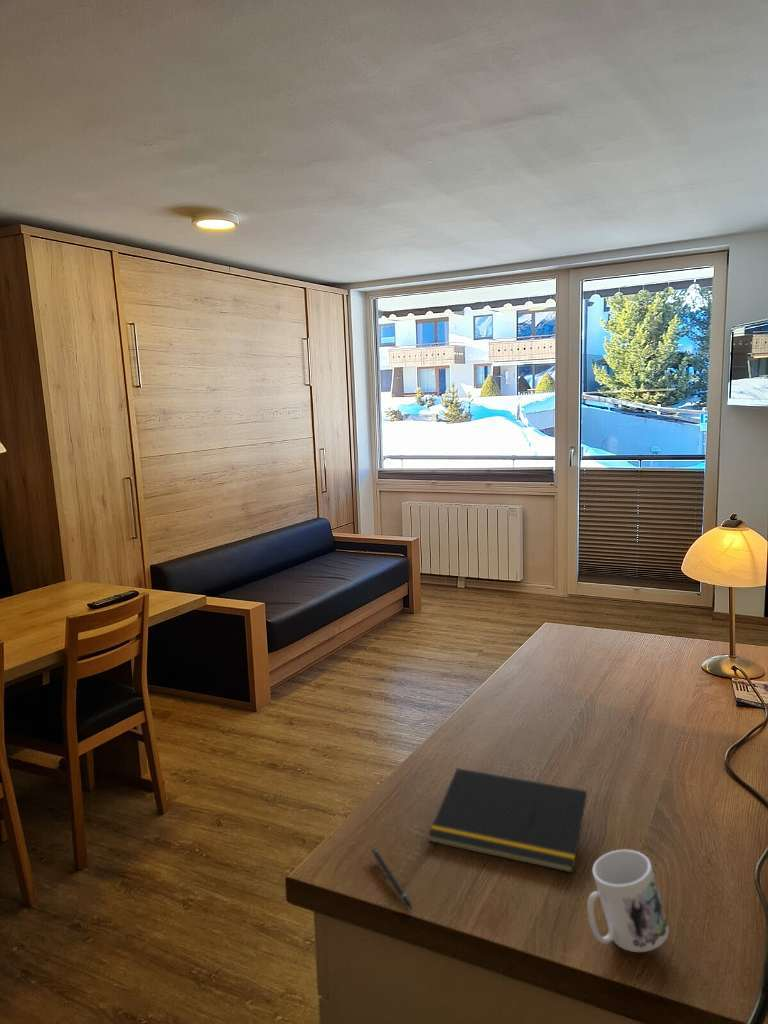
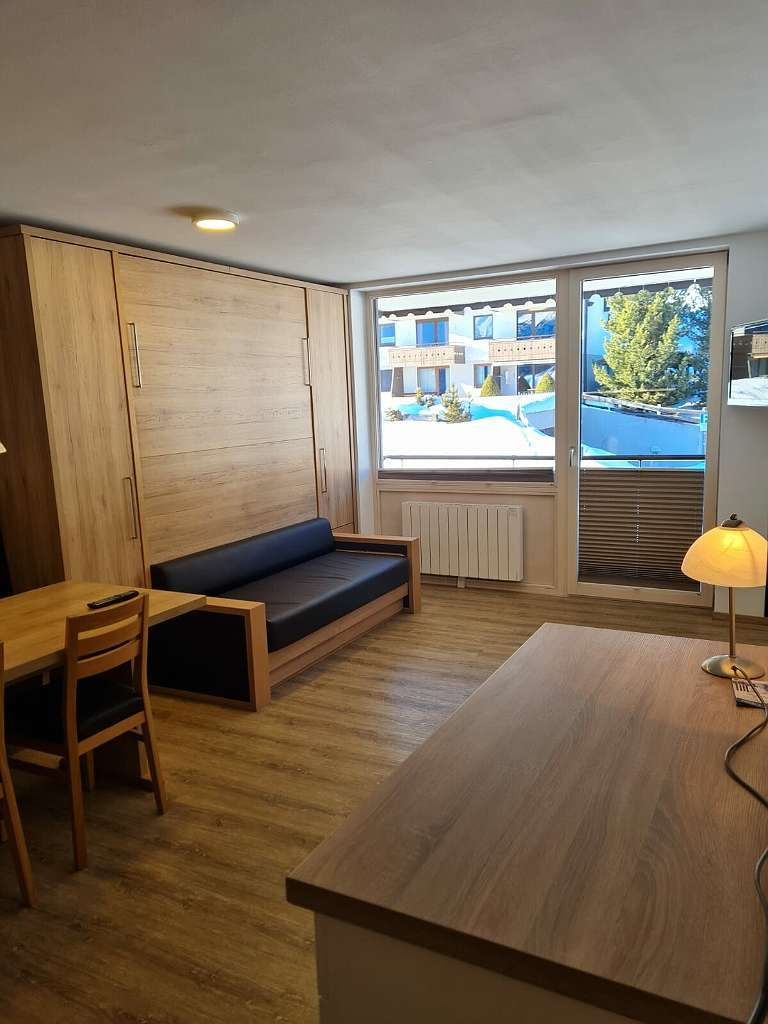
- mug [586,849,670,953]
- notepad [427,767,588,874]
- pen [371,848,413,910]
